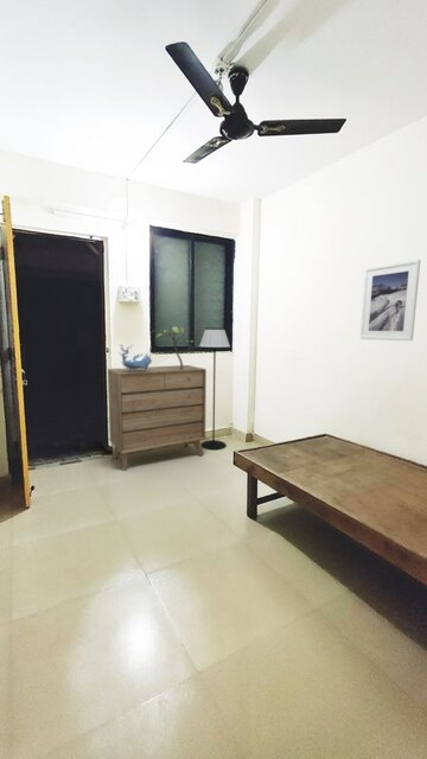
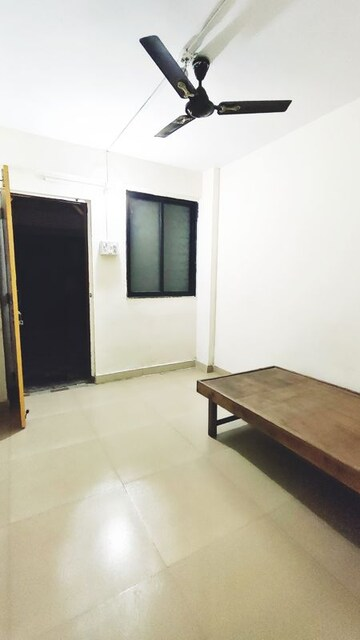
- floor lamp [198,327,231,451]
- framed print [359,259,422,342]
- potted plant [151,325,199,370]
- dresser [107,364,208,472]
- decorative sculpture [117,343,153,371]
